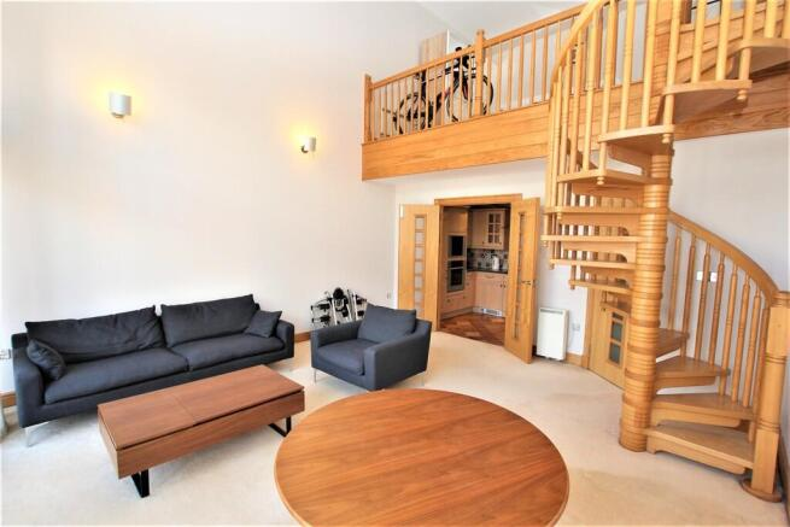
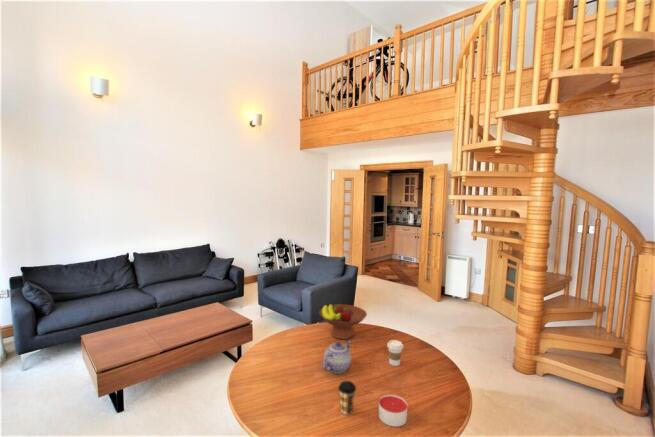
+ fruit bowl [318,303,368,340]
+ teapot [321,340,353,375]
+ coffee cup [386,339,404,367]
+ coffee cup [337,380,357,416]
+ candle [378,394,408,427]
